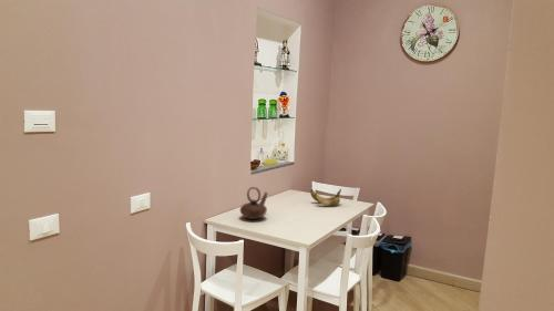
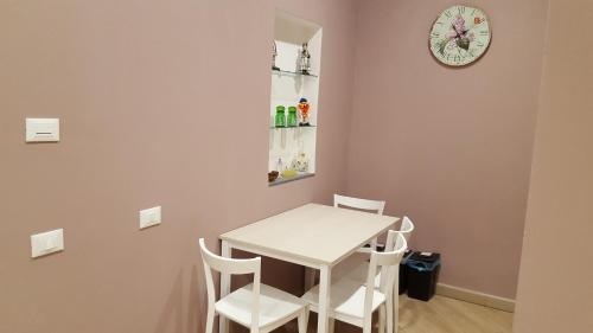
- banana [309,188,342,207]
- teapot [239,186,269,220]
